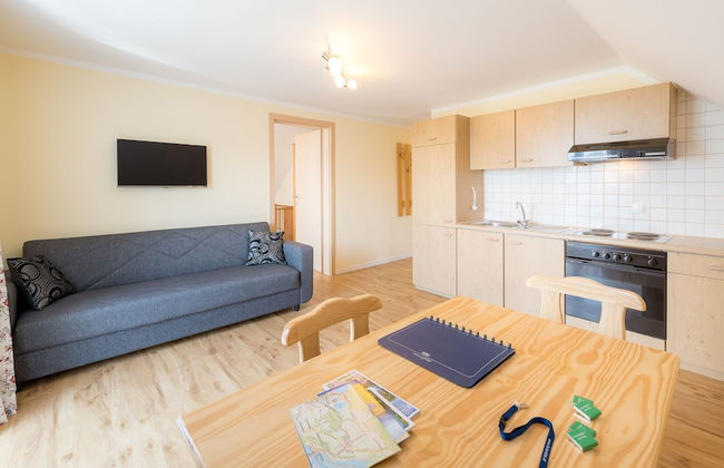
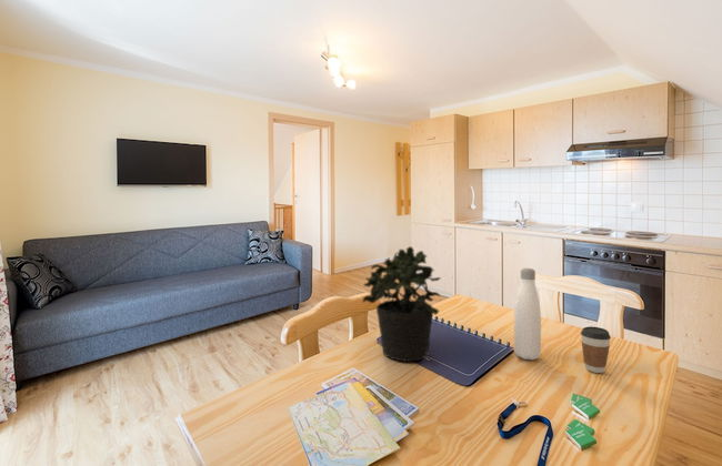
+ water bottle [513,267,542,361]
+ coffee cup [580,325,612,374]
+ potted plant [362,245,441,363]
